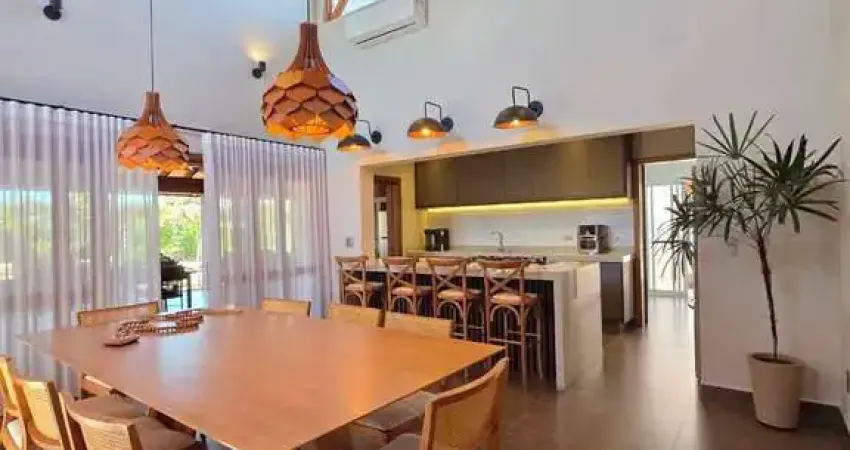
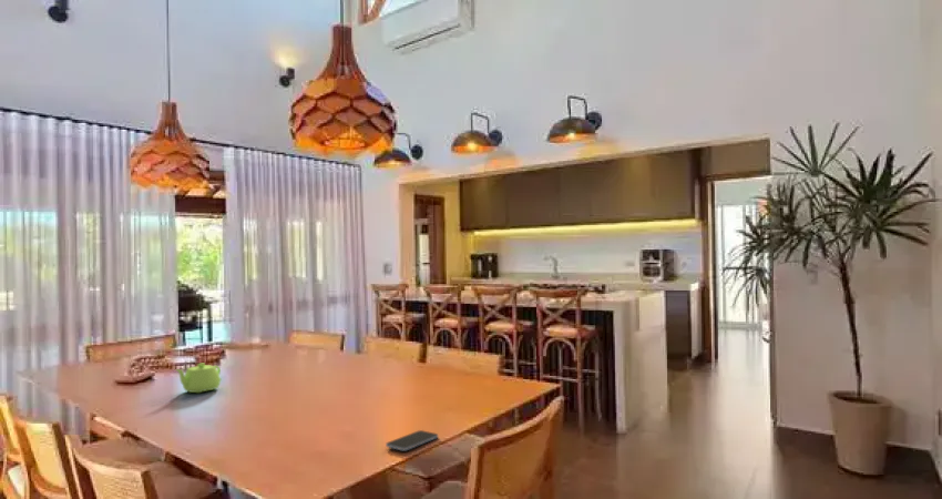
+ teapot [174,363,222,394]
+ smartphone [385,429,439,452]
